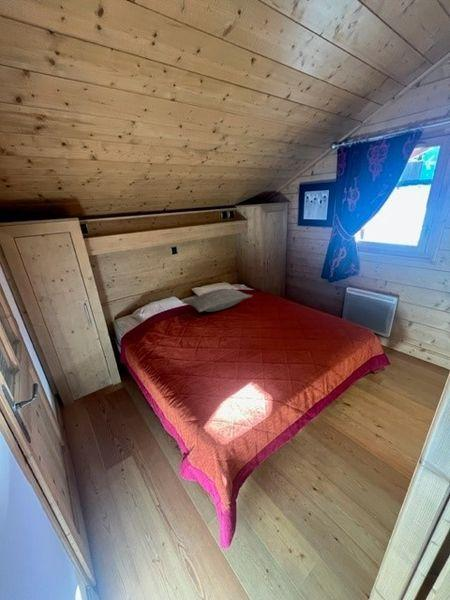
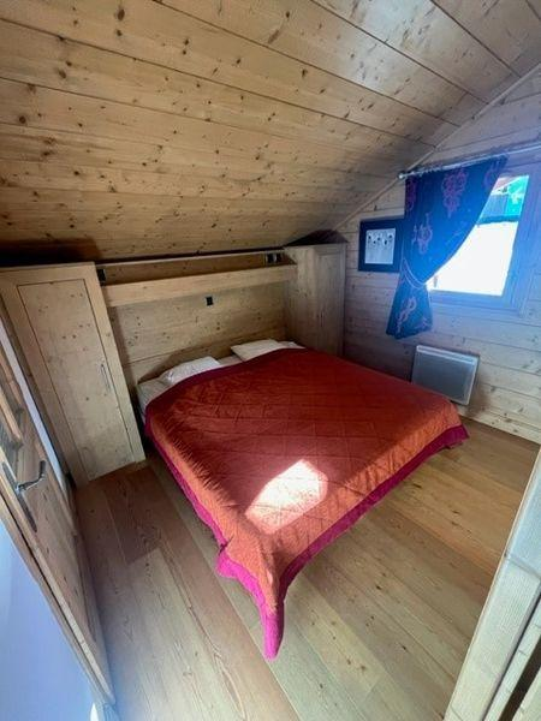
- pillow [183,287,253,313]
